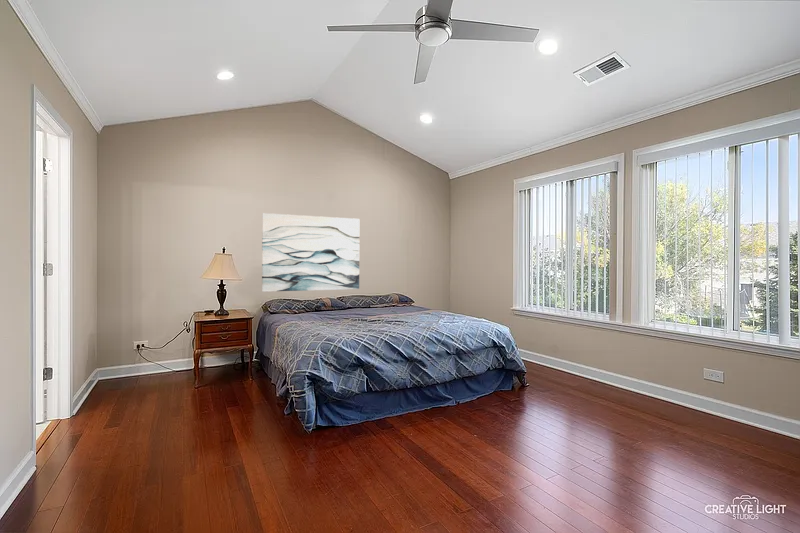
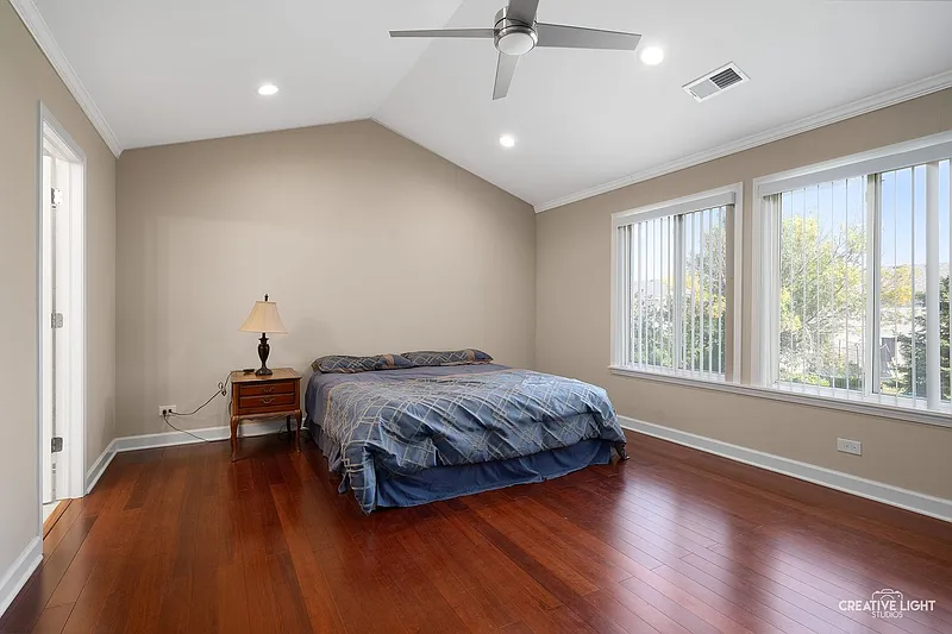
- wall art [261,212,360,293]
